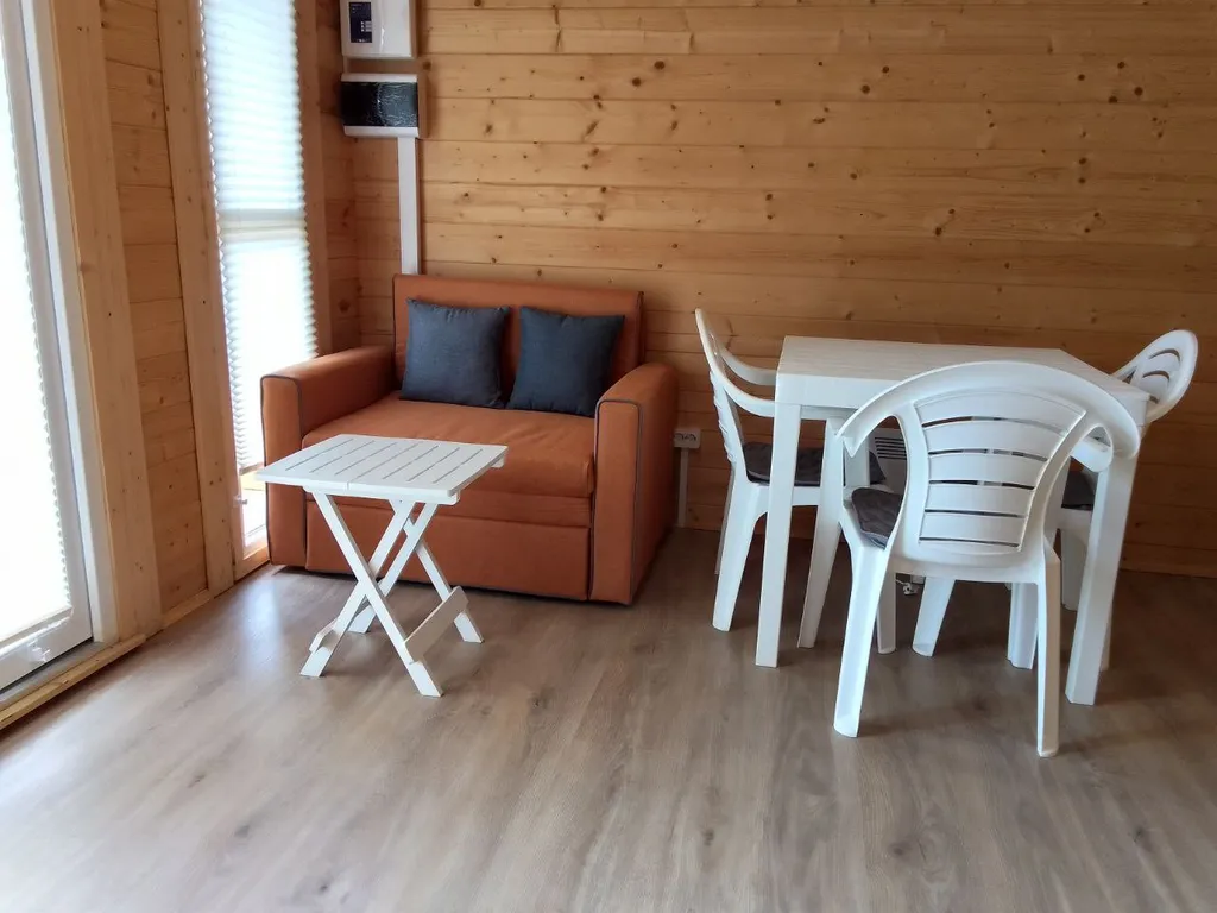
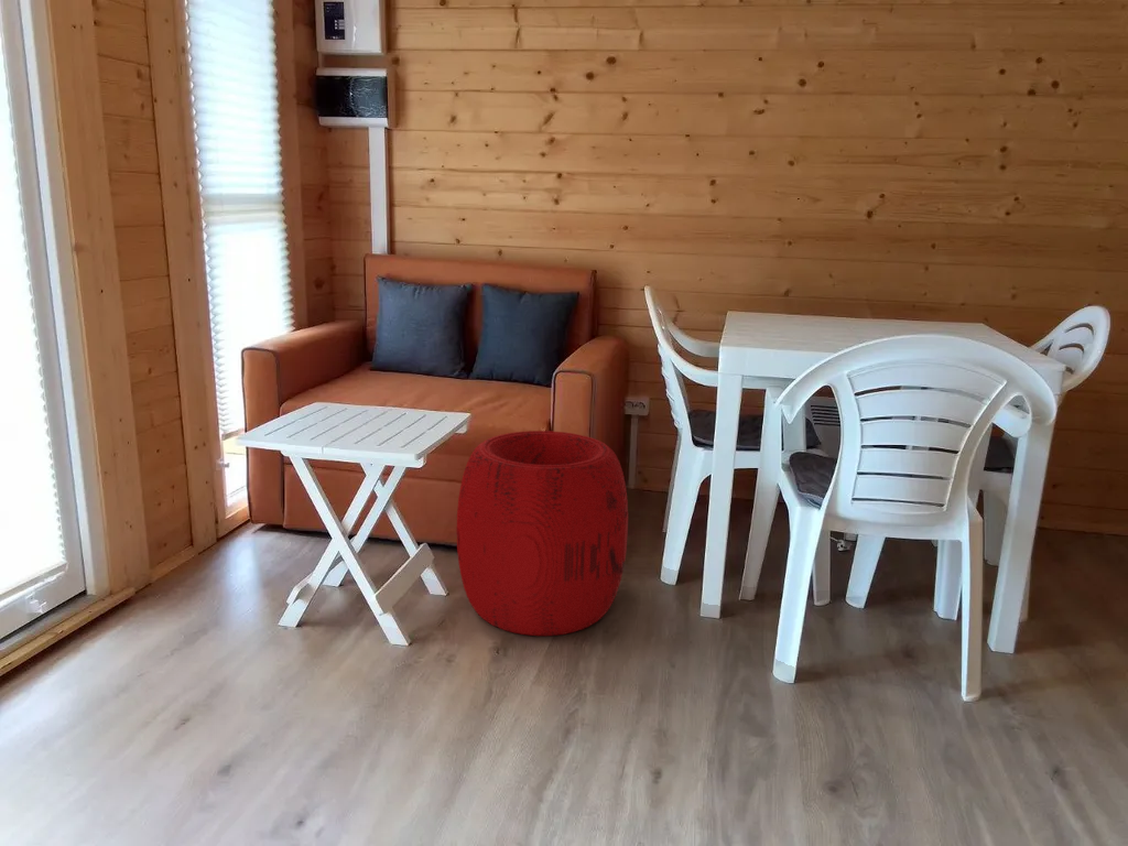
+ pouf [455,430,629,638]
